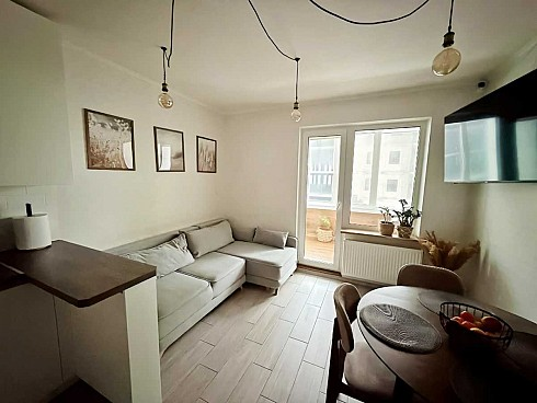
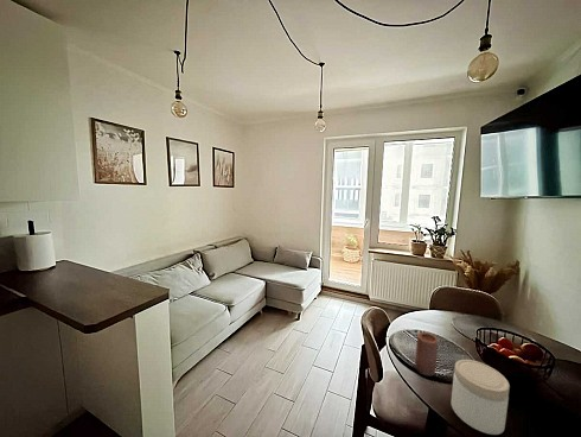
+ jar [451,359,511,436]
+ candle [414,331,439,376]
